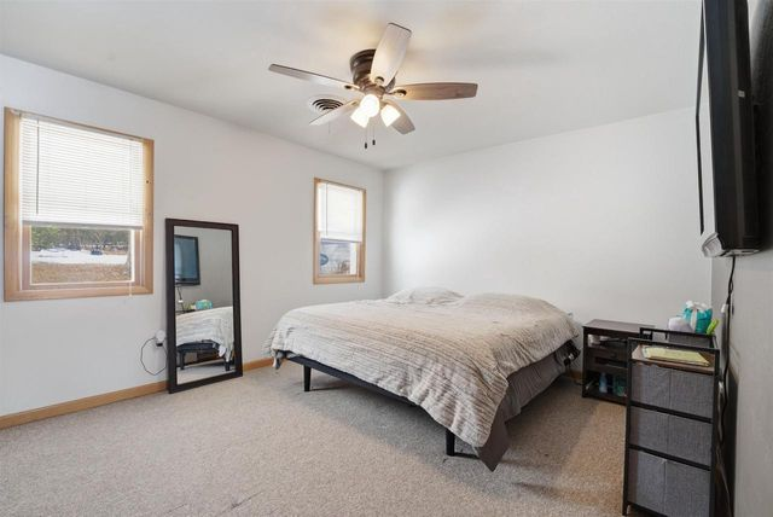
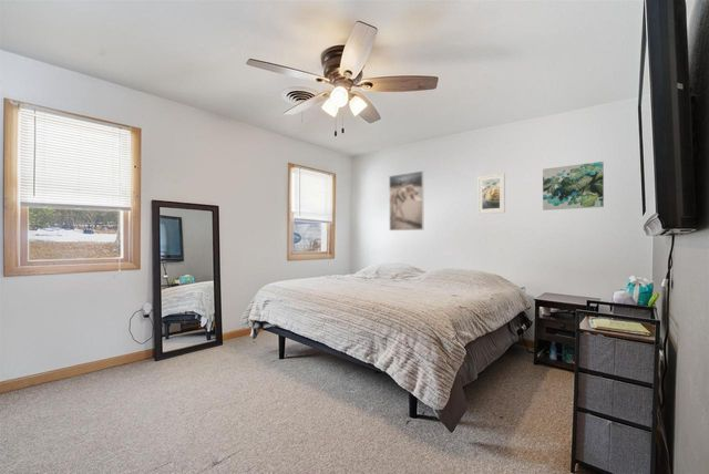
+ wall art [542,161,605,212]
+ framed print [476,172,506,215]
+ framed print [388,169,424,231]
